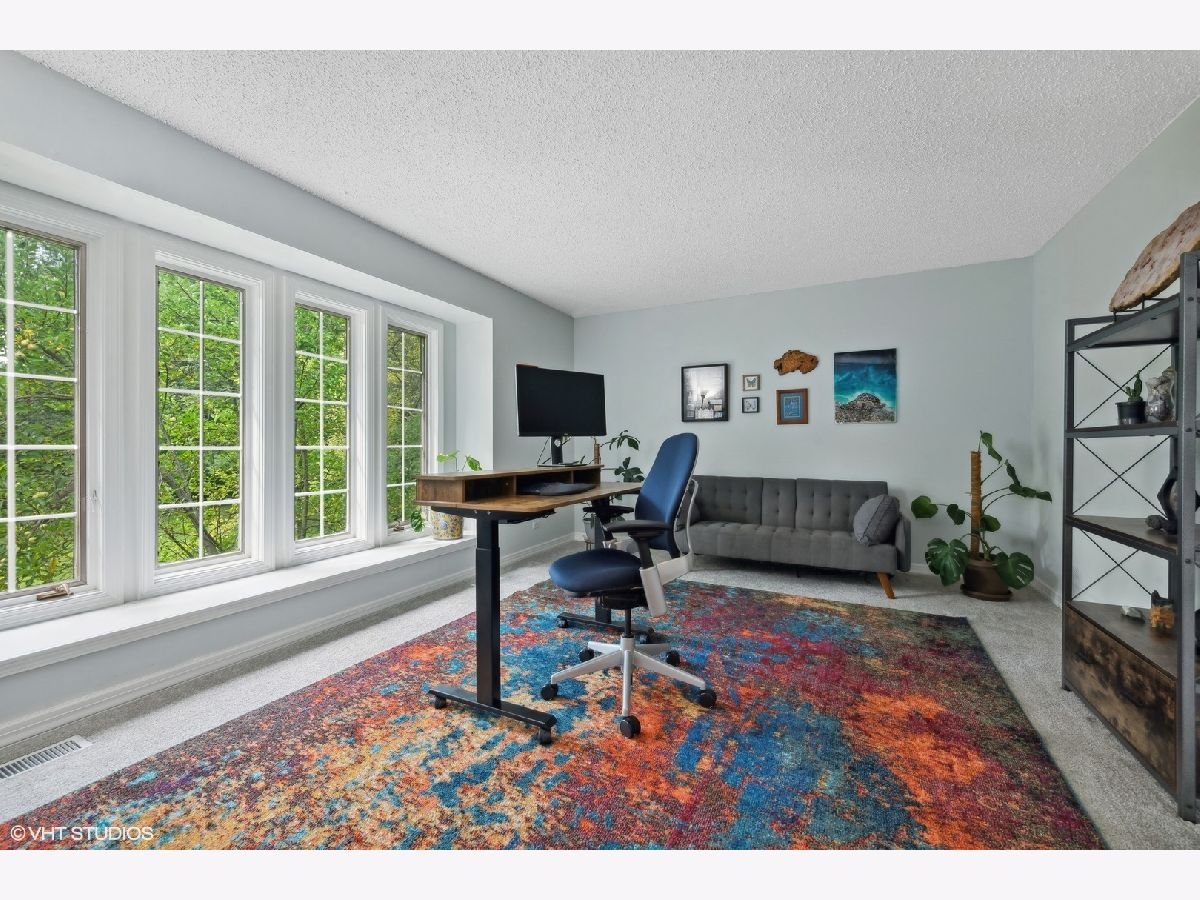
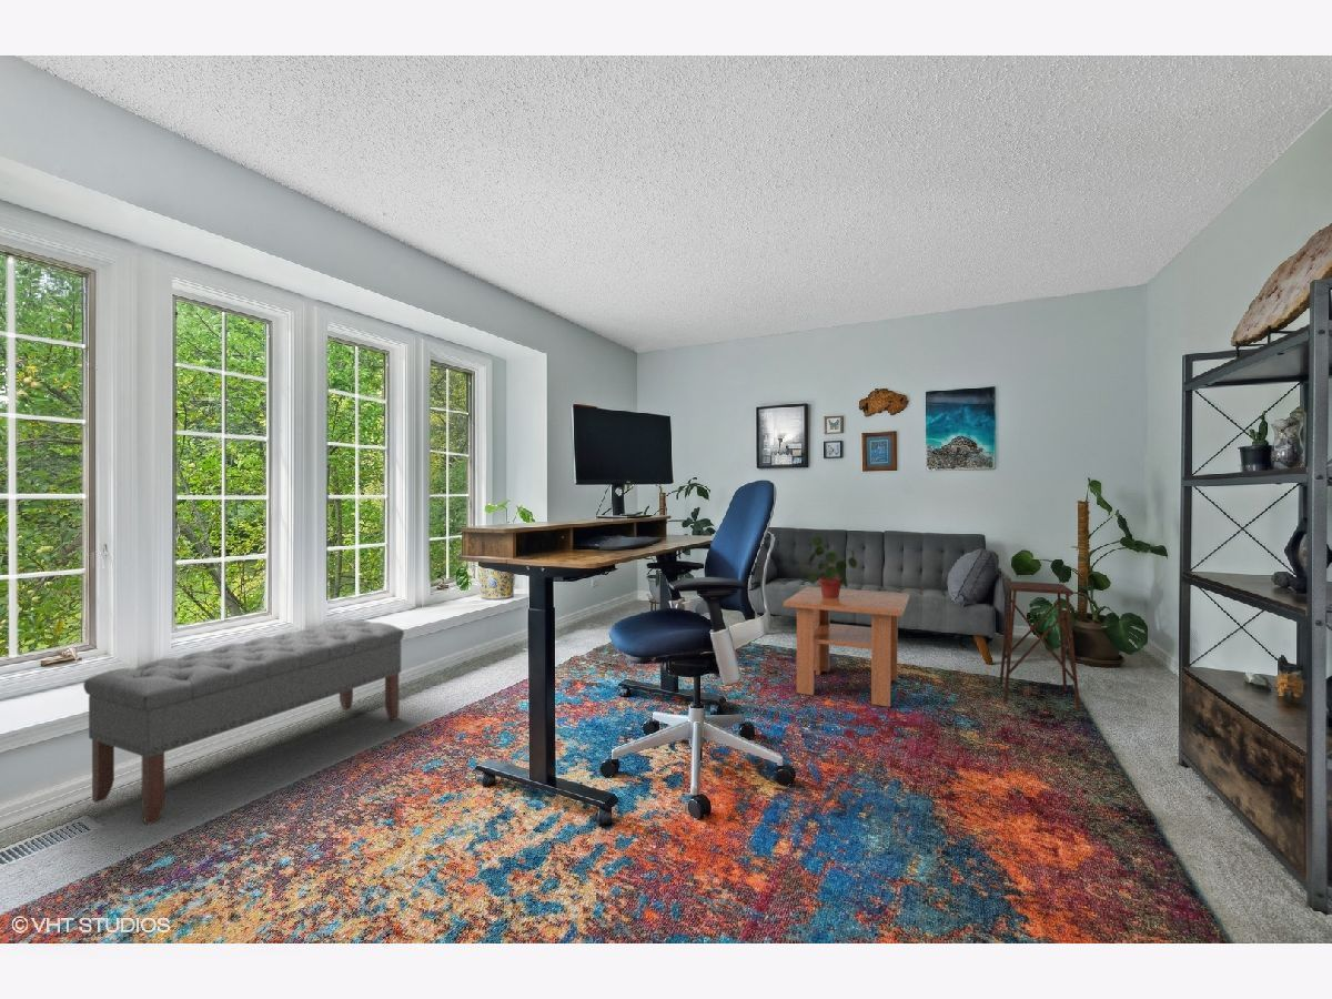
+ potted plant [801,535,858,598]
+ bench [82,619,405,826]
+ coffee table [783,586,910,708]
+ side table [998,579,1081,713]
